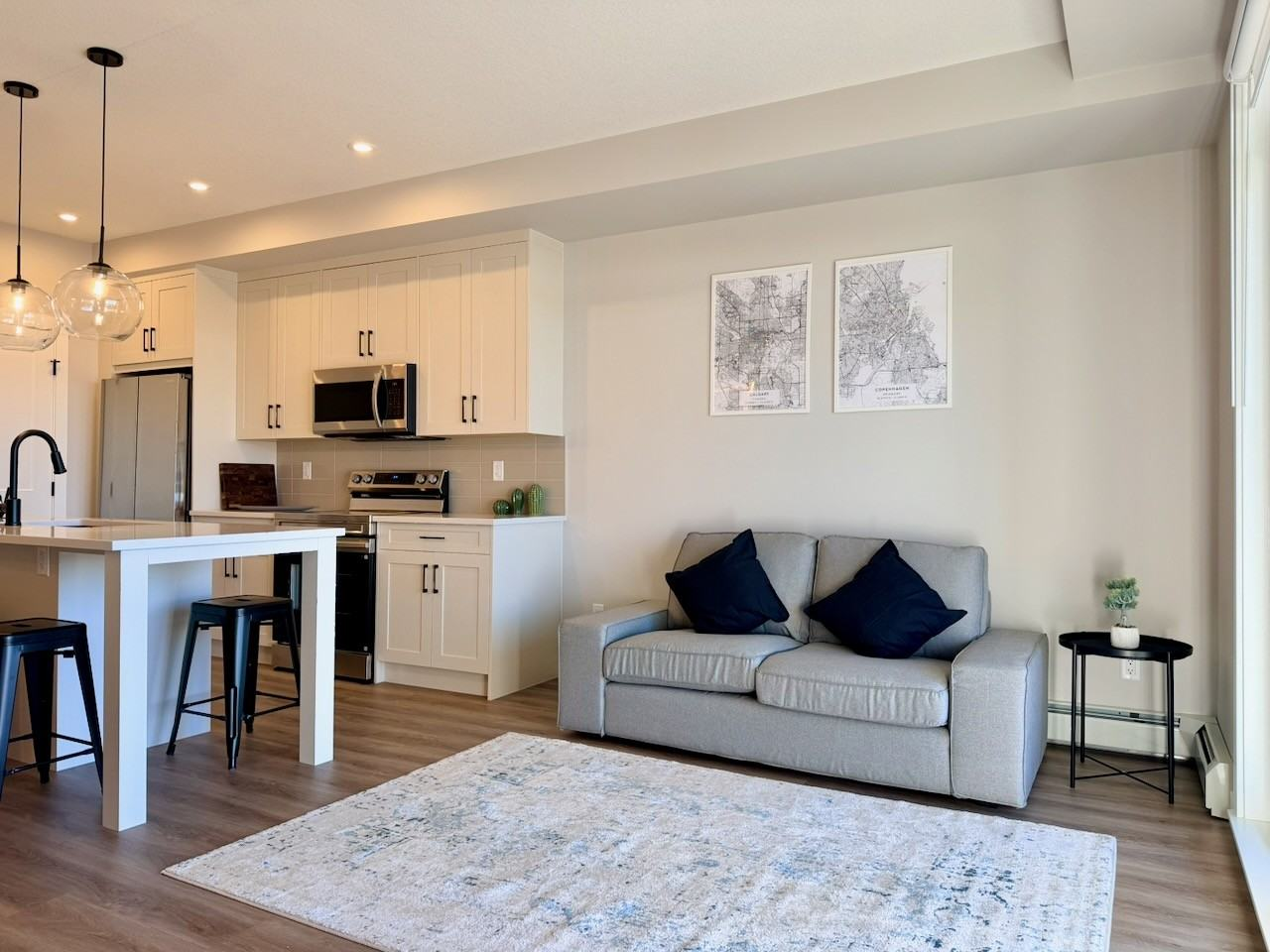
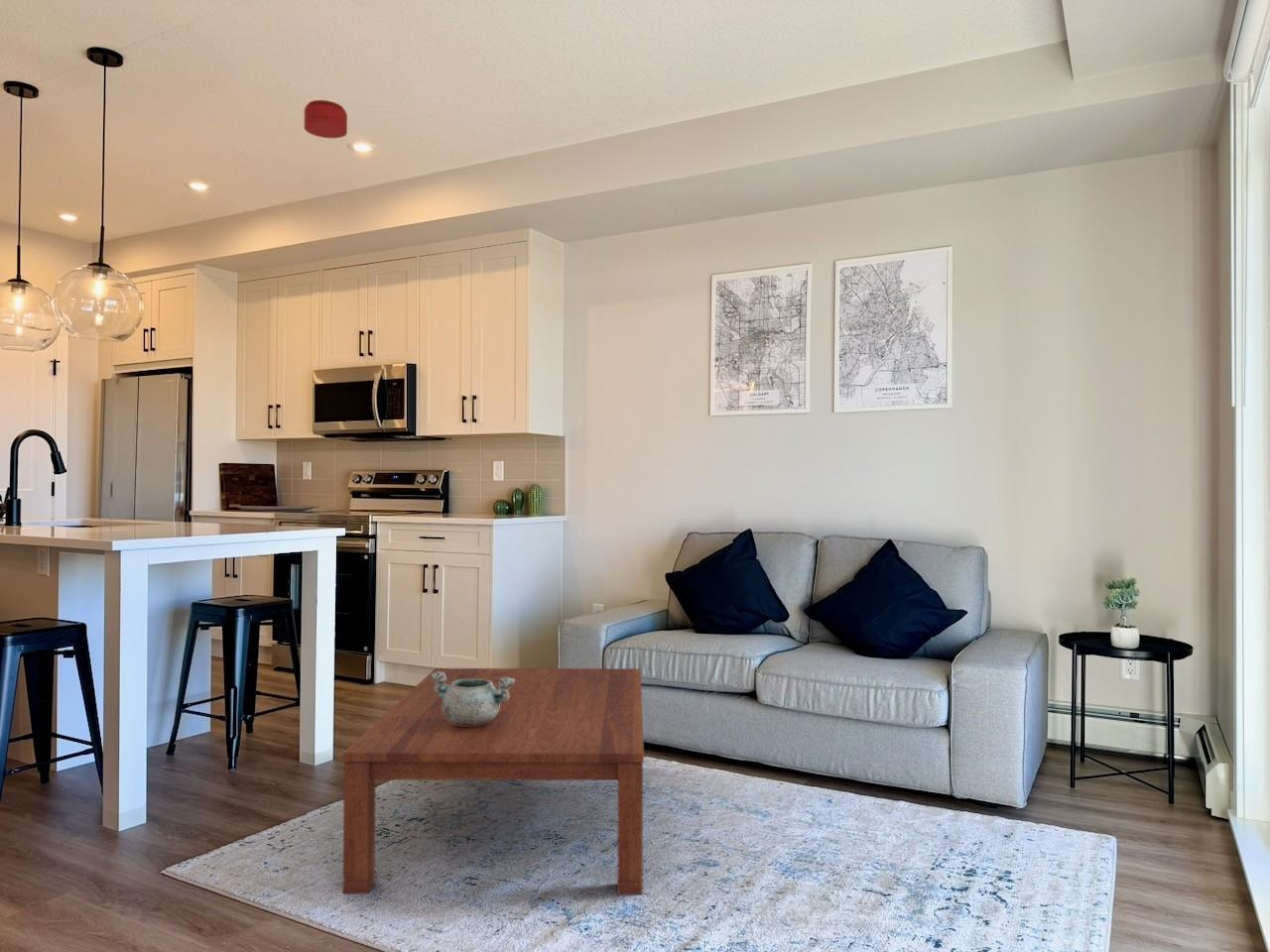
+ smoke detector [303,99,348,139]
+ decorative bowl [431,671,515,726]
+ coffee table [341,667,645,895]
